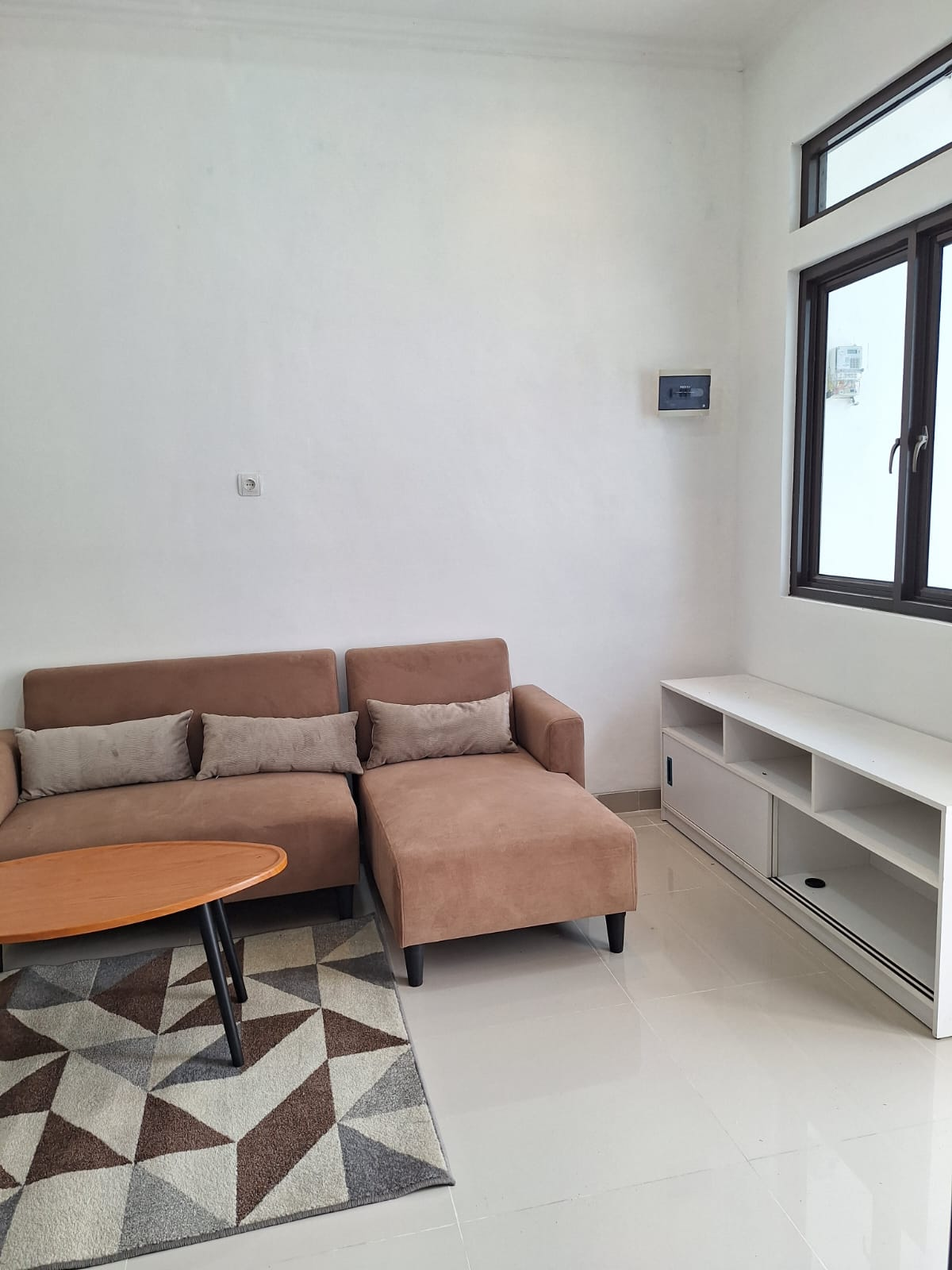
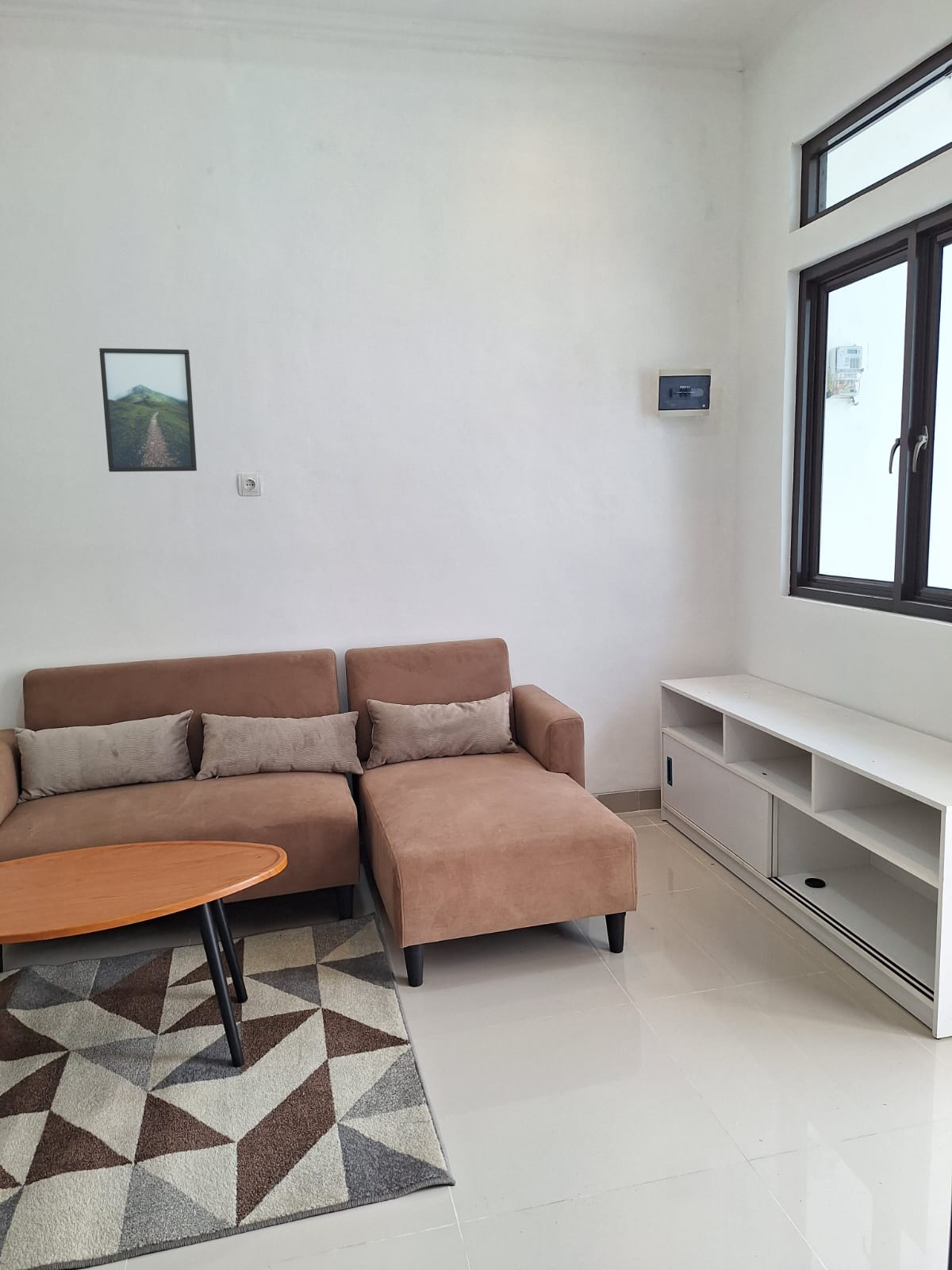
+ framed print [98,348,198,472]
